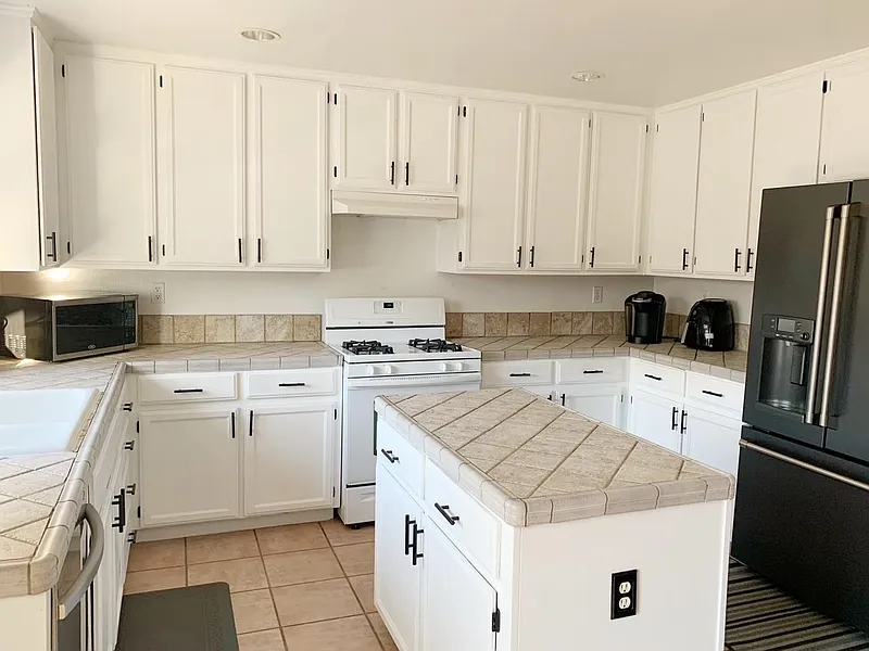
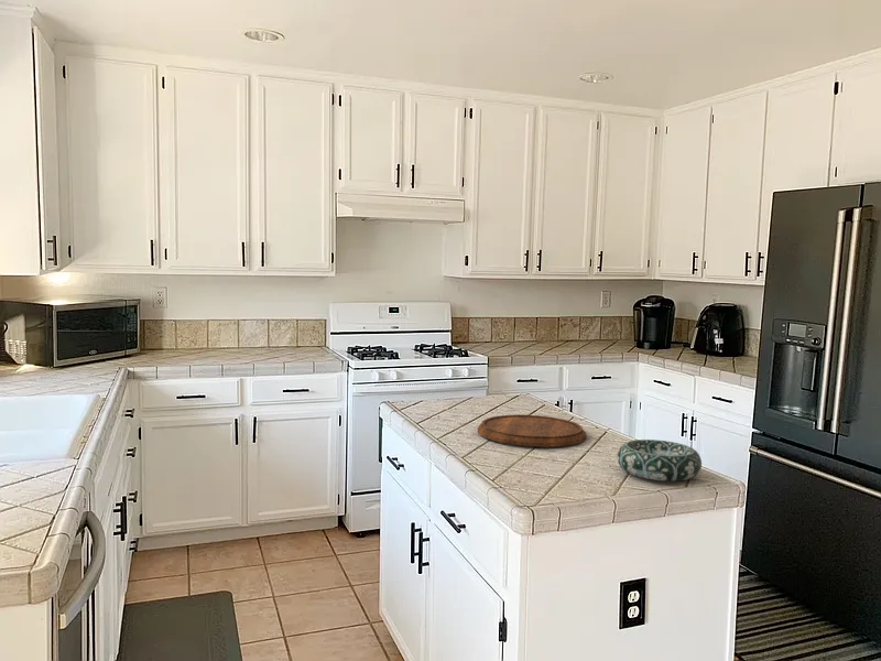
+ cutting board [477,414,587,447]
+ decorative bowl [617,438,703,483]
